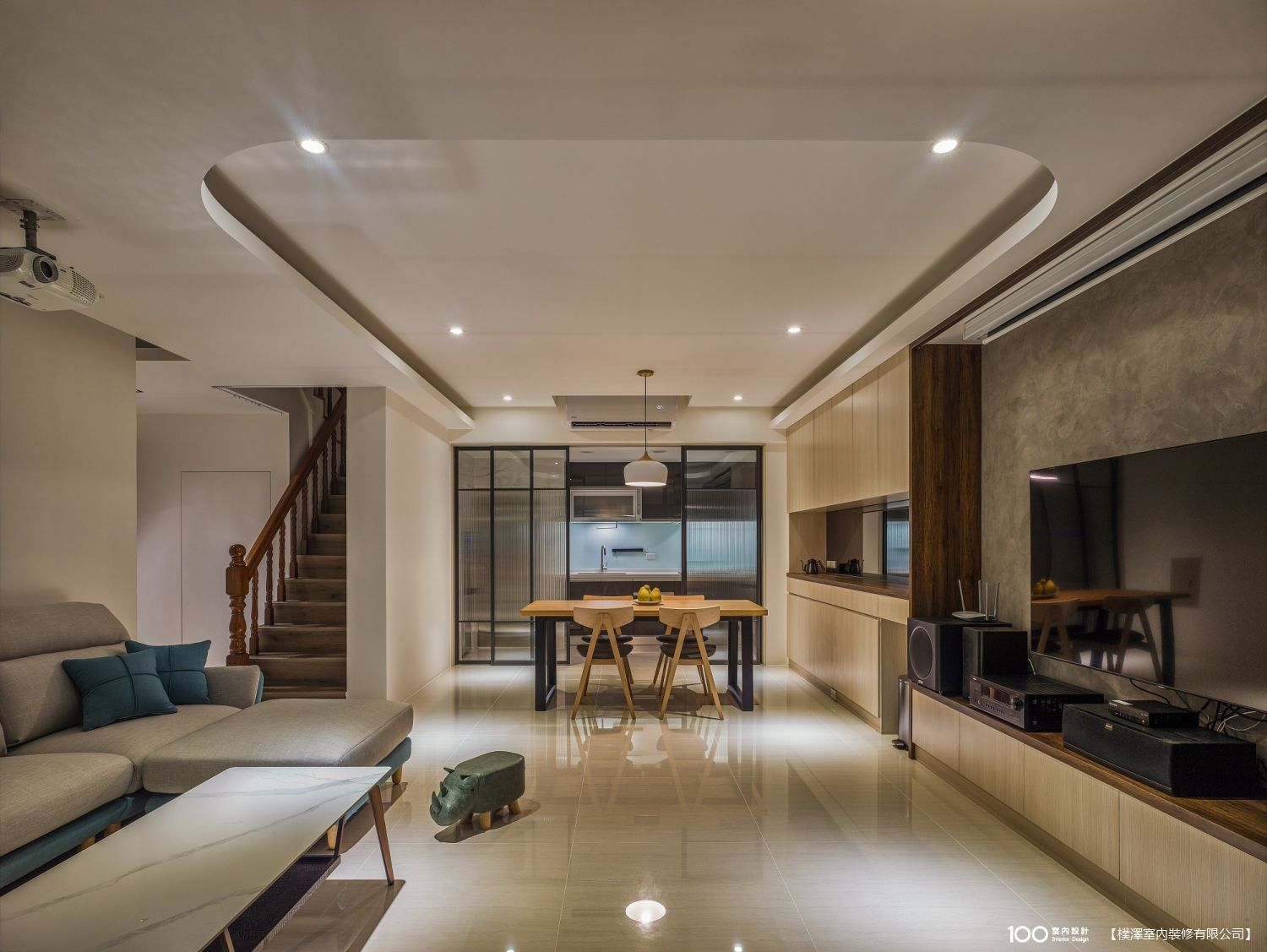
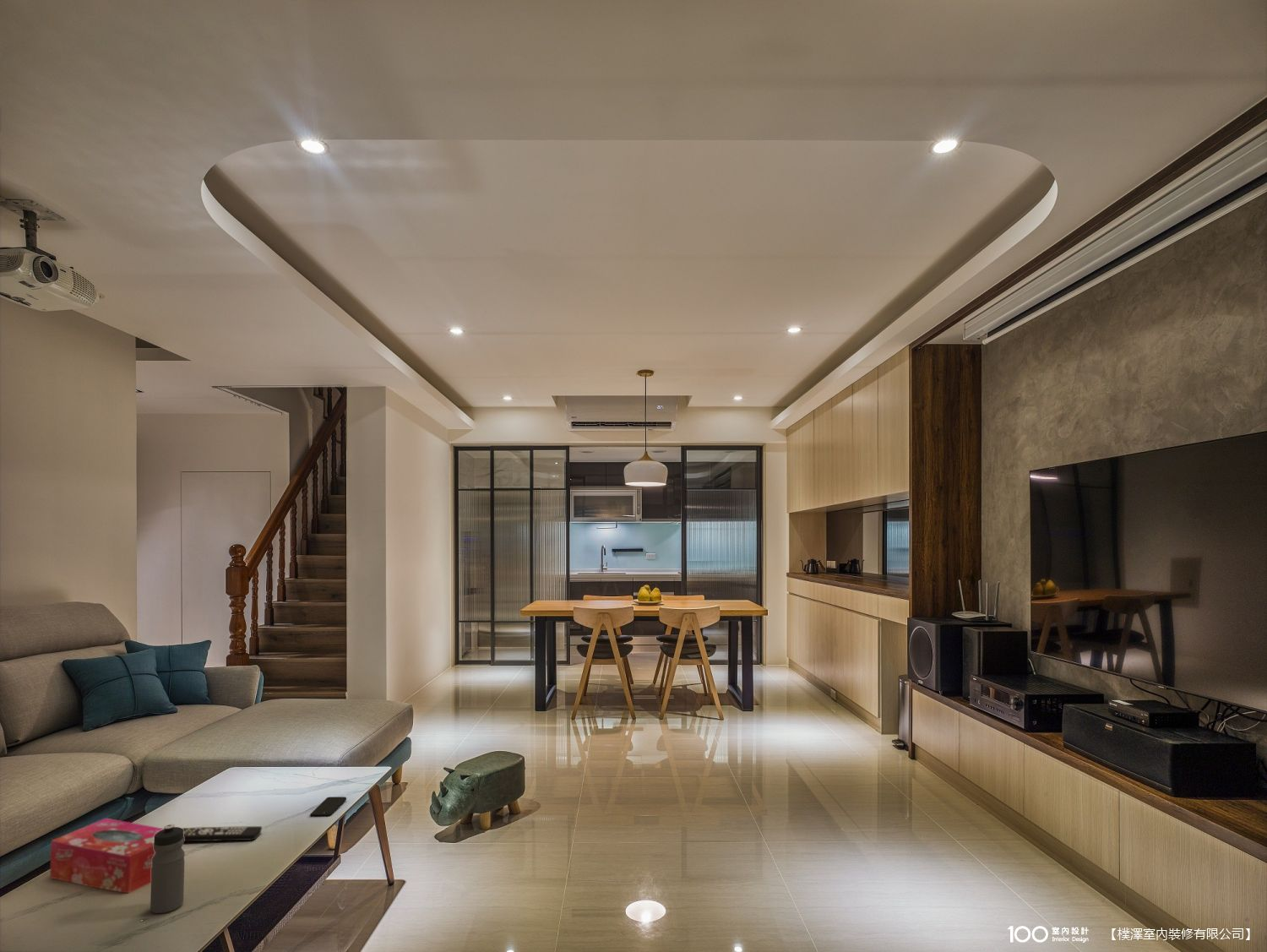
+ remote control [182,825,263,842]
+ smartphone [309,796,347,818]
+ tissue box [49,818,164,894]
+ water bottle [150,824,186,914]
